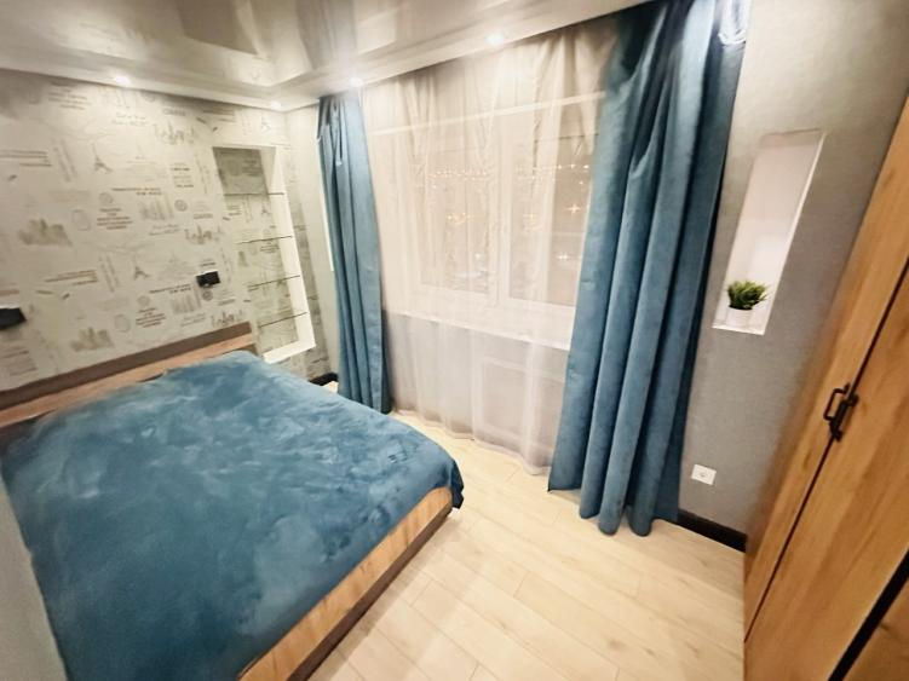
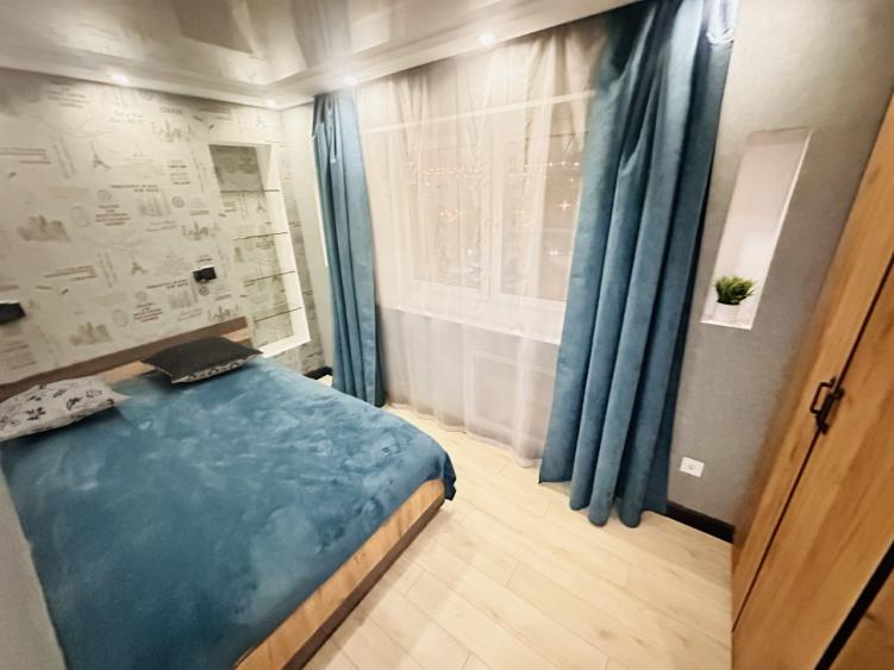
+ pillow [138,334,264,384]
+ decorative pillow [0,375,131,443]
